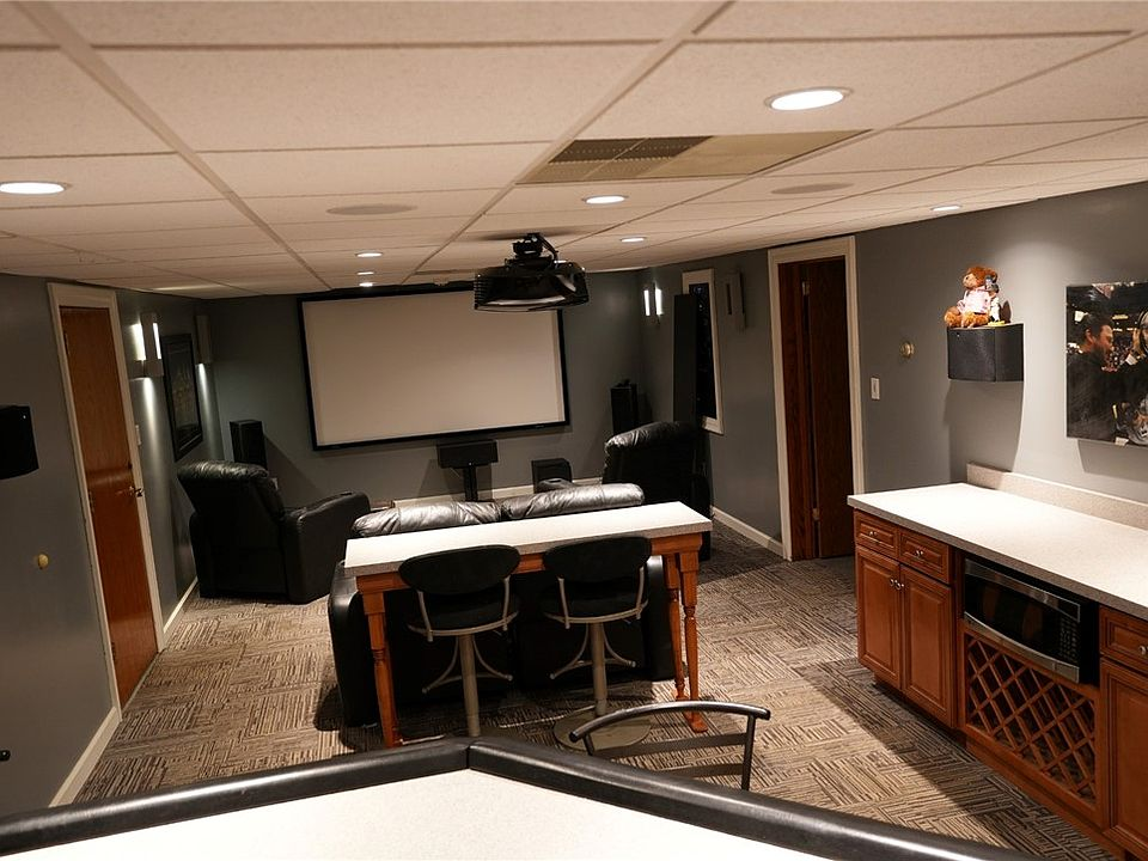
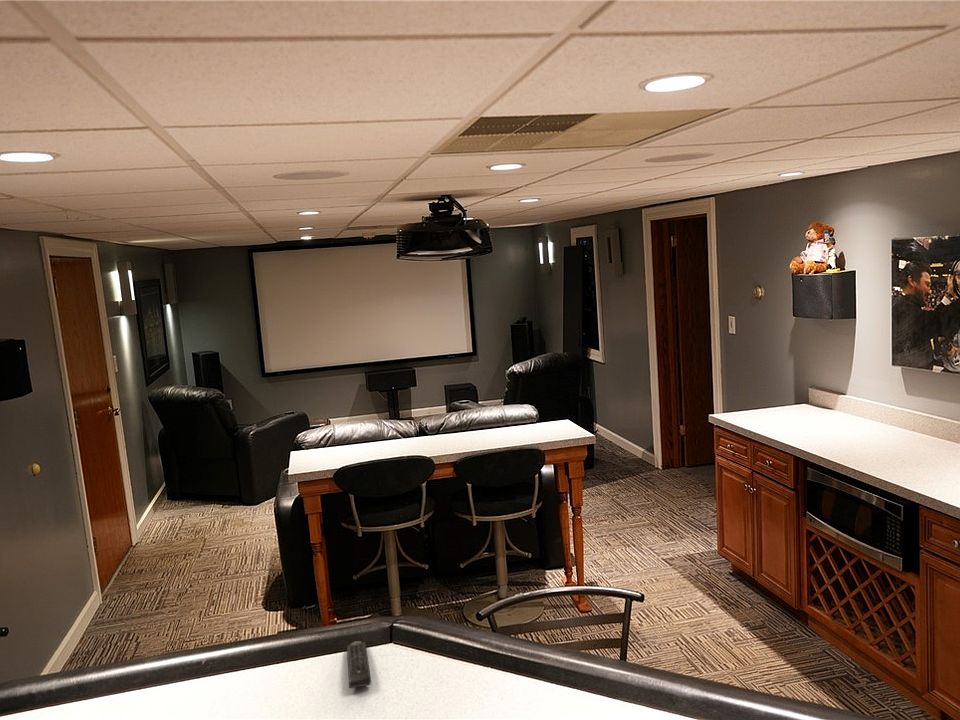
+ remote control [346,640,372,689]
